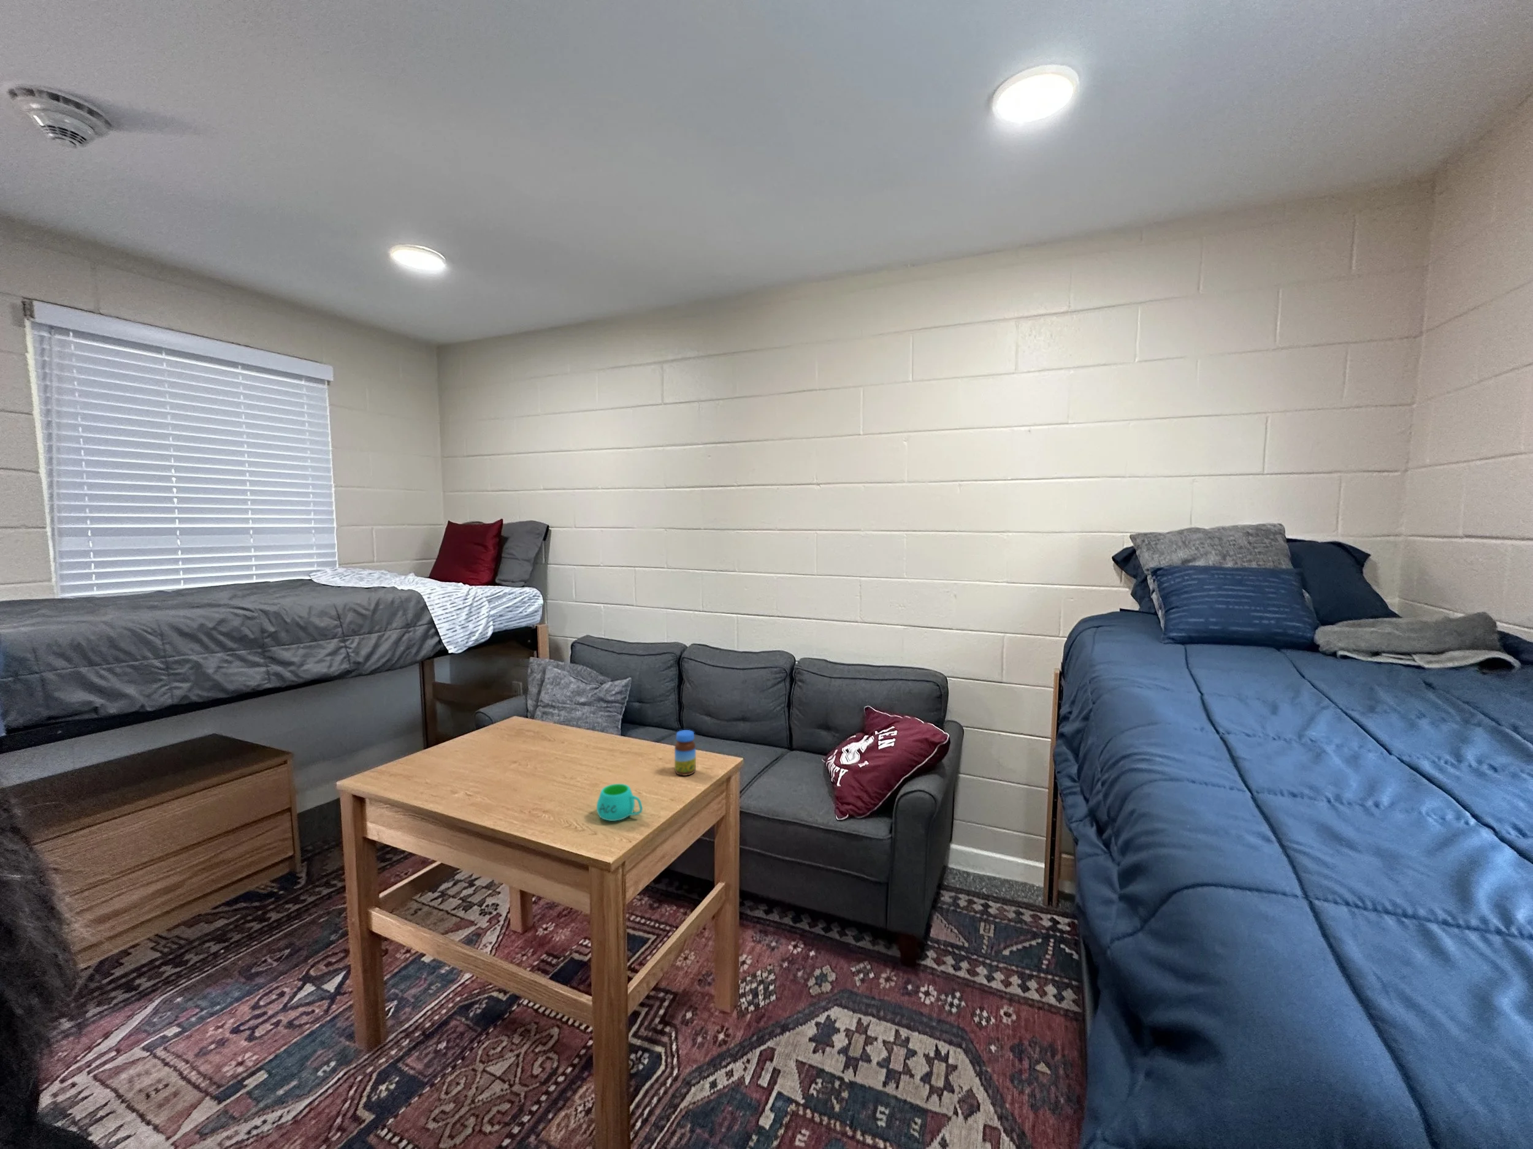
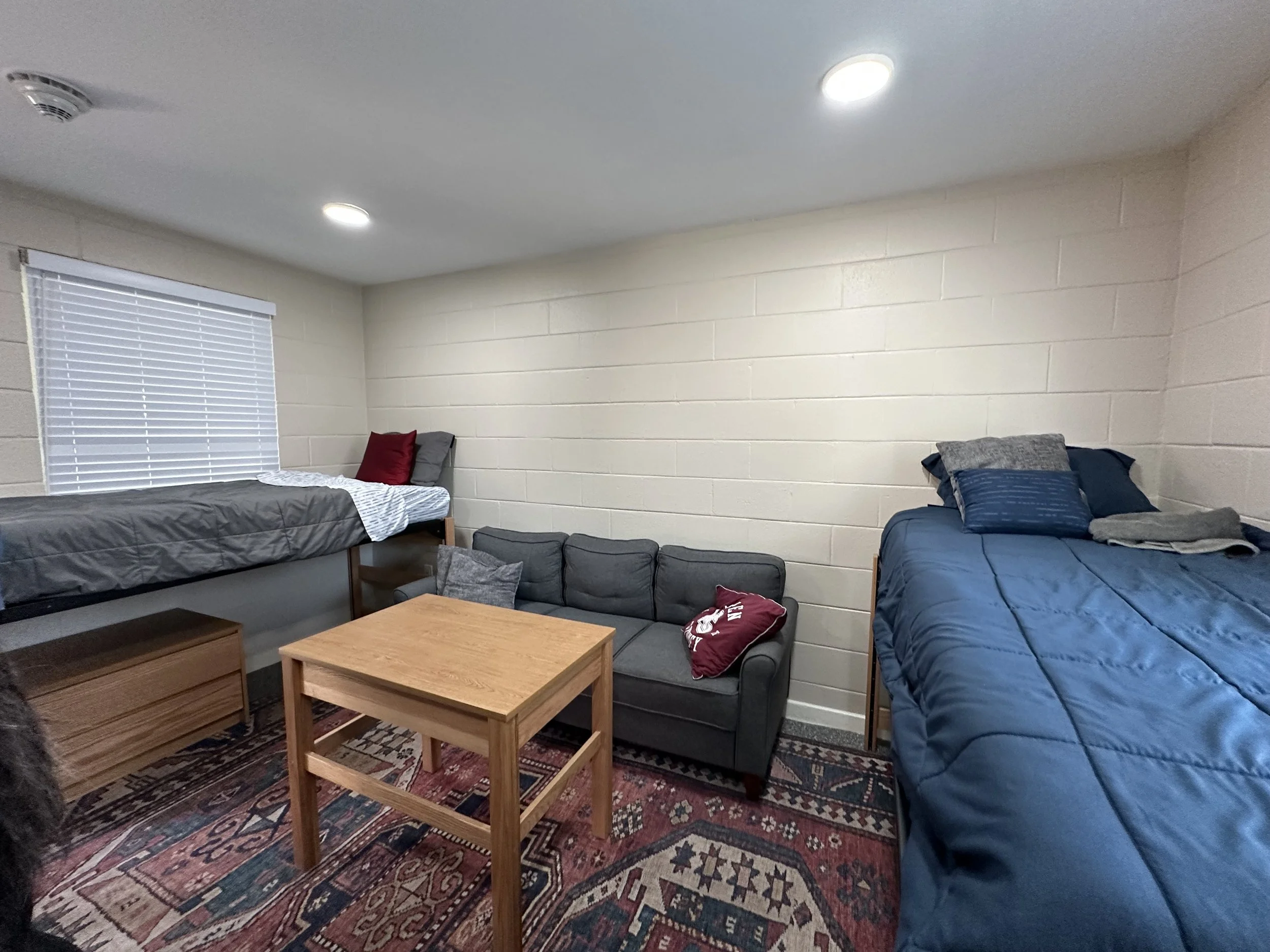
- jar [674,729,696,776]
- mug [596,783,643,822]
